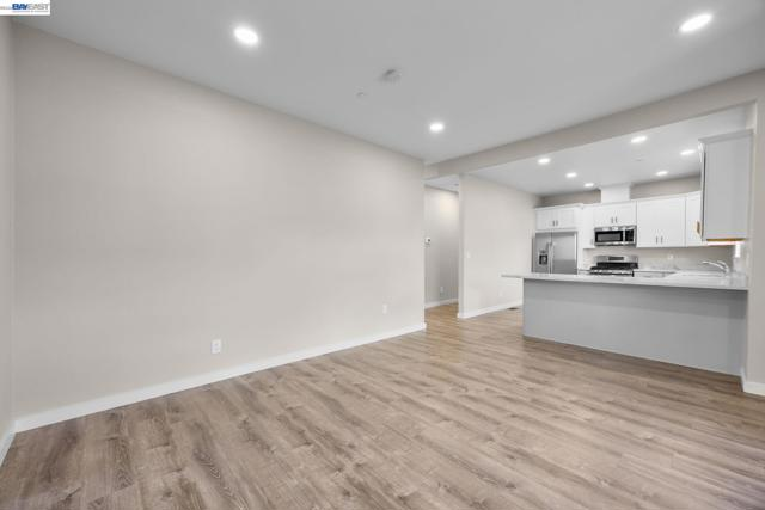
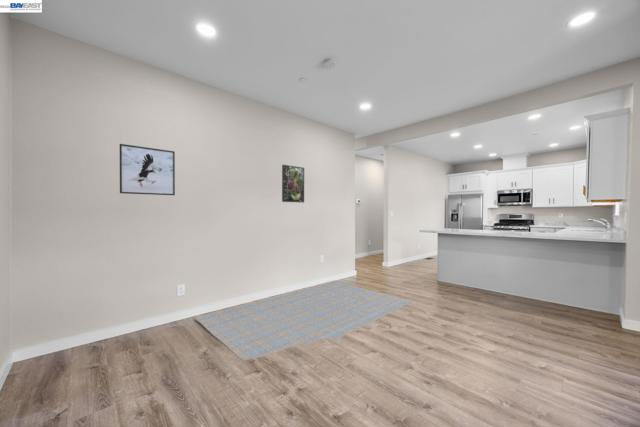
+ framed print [281,164,305,203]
+ rug [193,280,413,362]
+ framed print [119,143,176,196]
